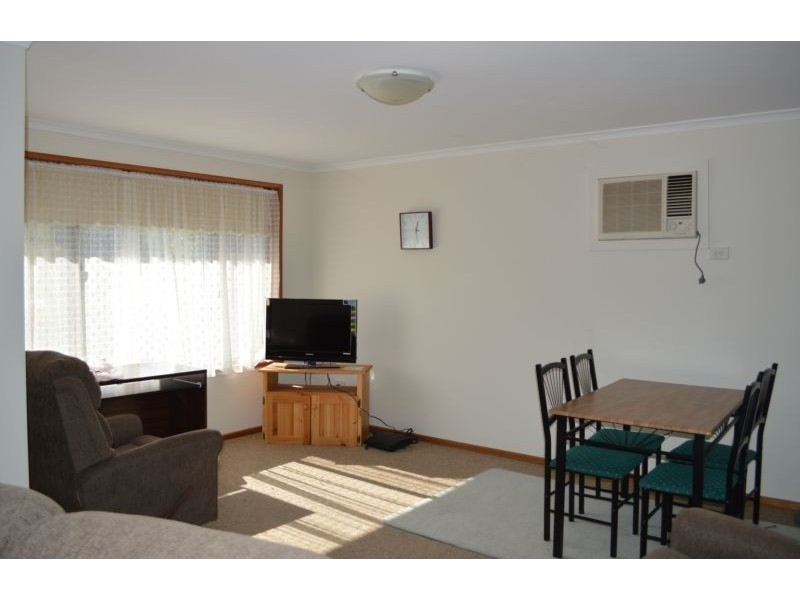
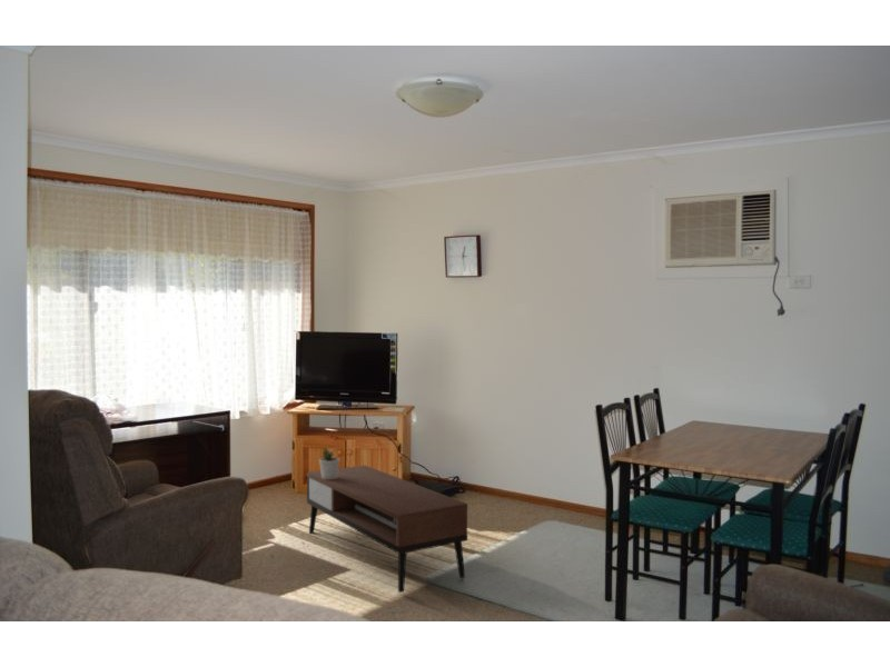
+ potted plant [318,444,342,479]
+ coffee table [306,465,468,594]
